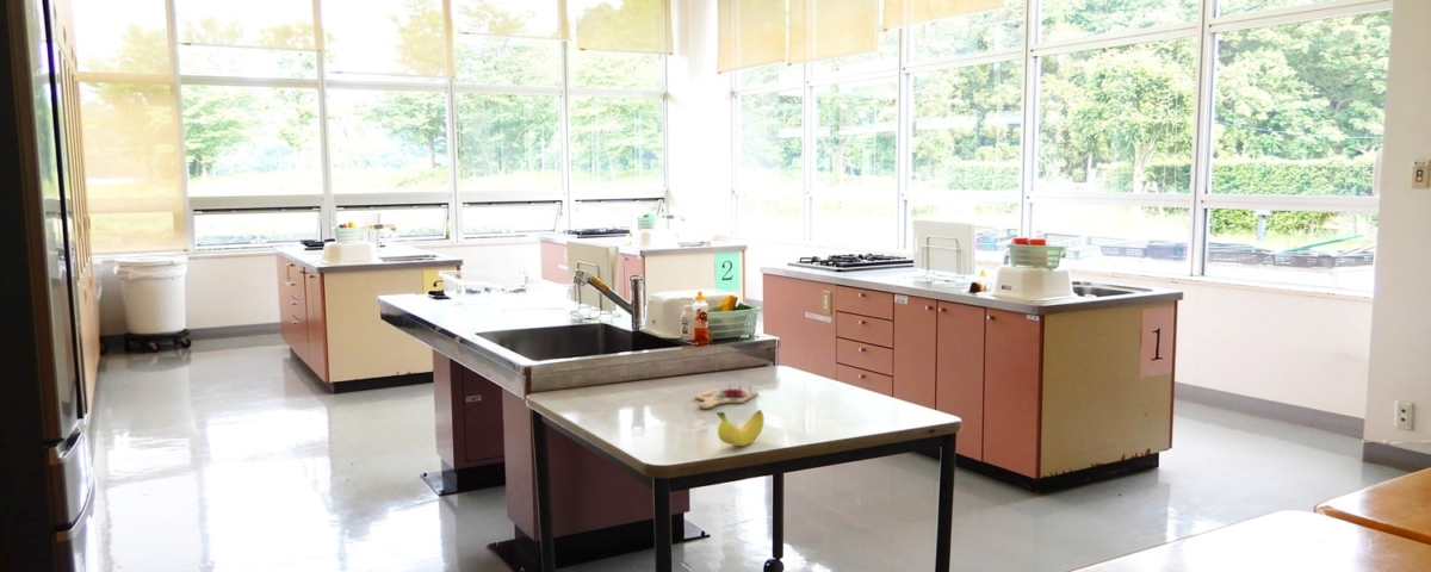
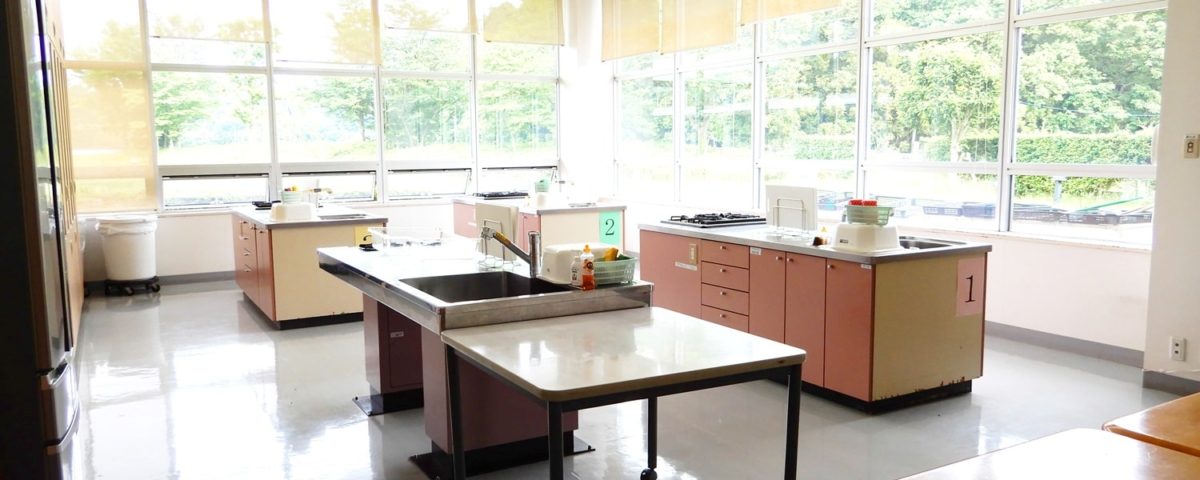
- cutting board [693,384,760,410]
- banana [715,409,766,447]
